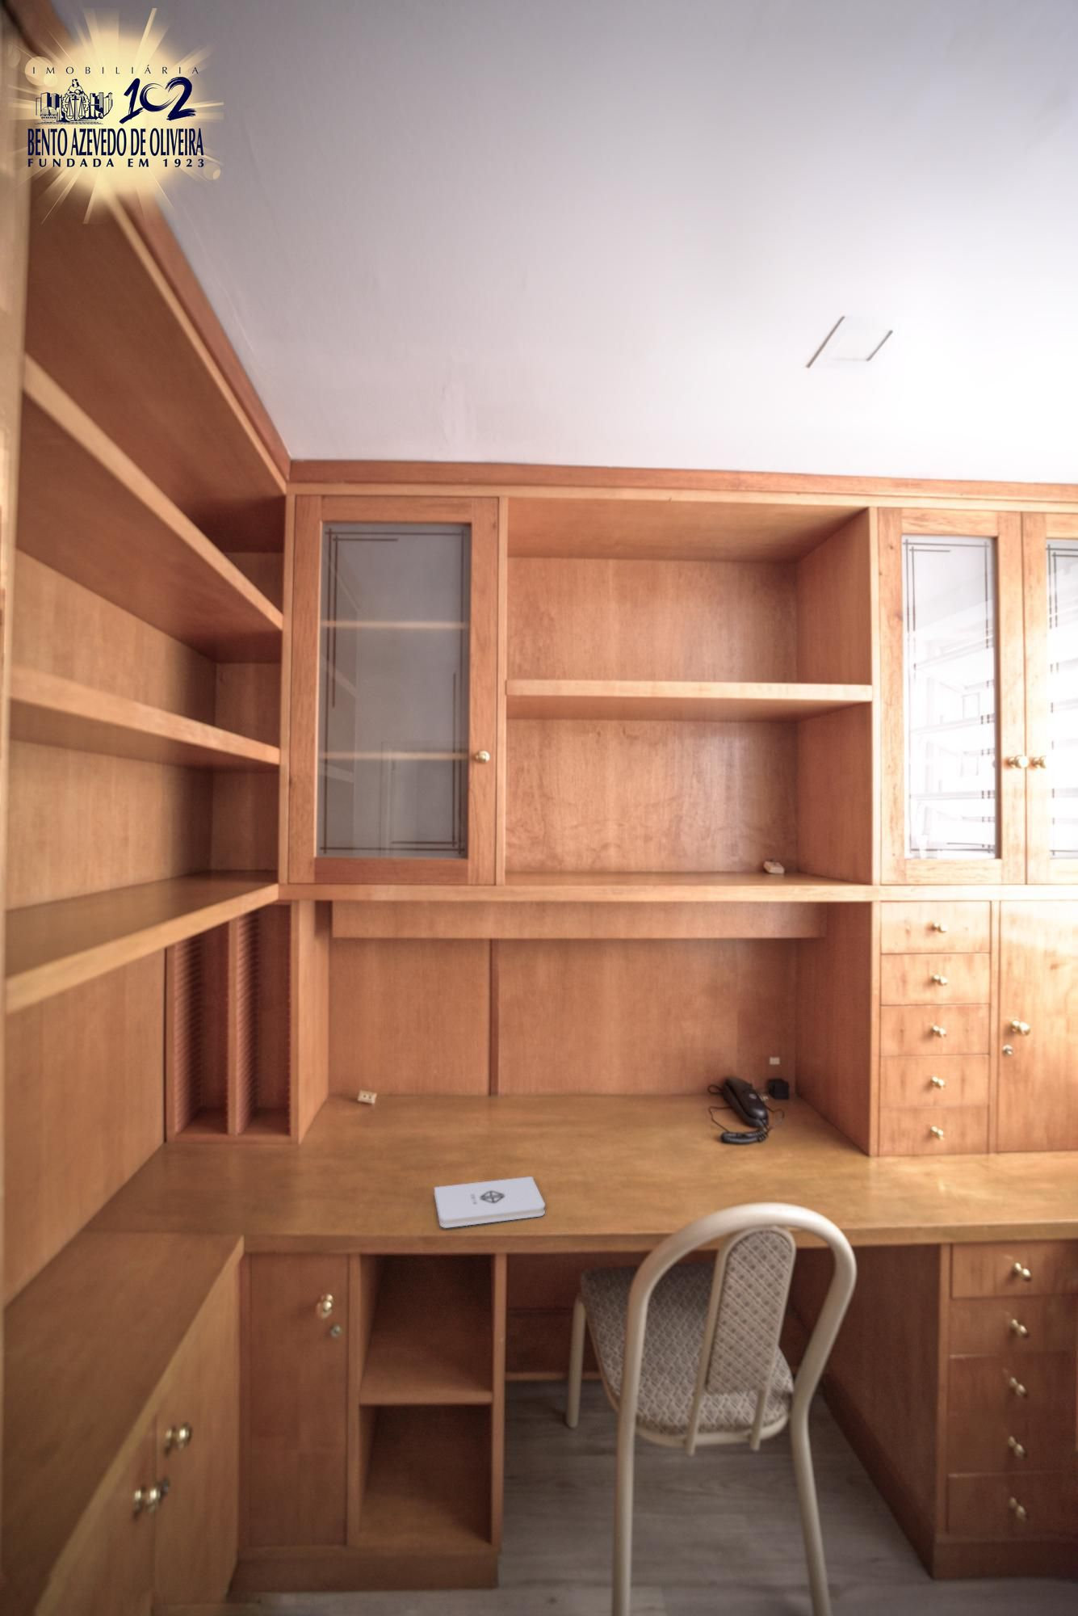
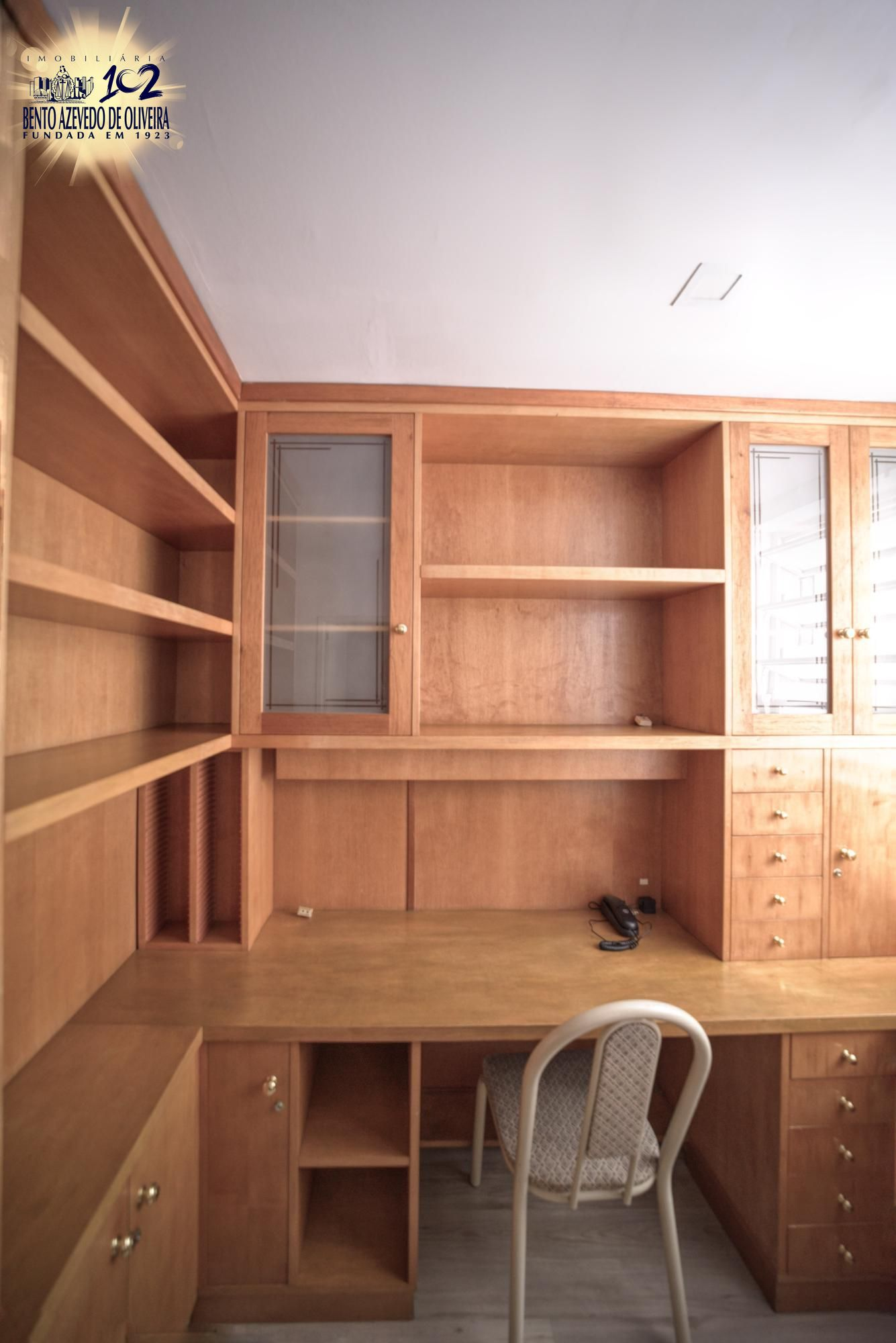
- notepad [433,1176,546,1229]
